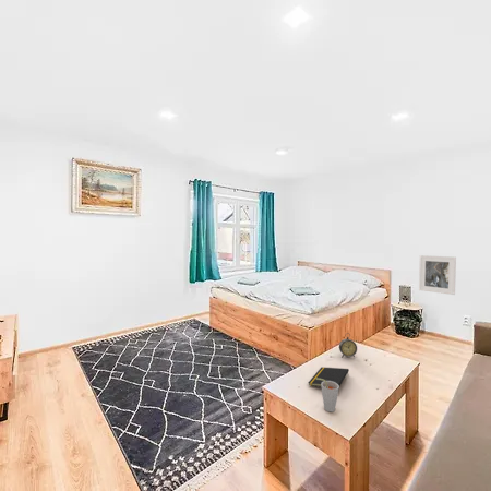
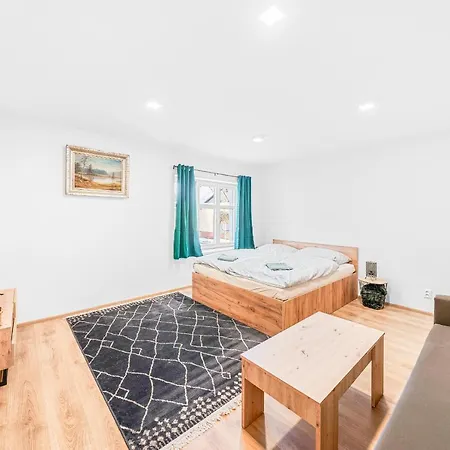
- alarm clock [338,332,358,359]
- notepad [308,366,350,387]
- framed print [418,254,457,296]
- cup [316,379,340,414]
